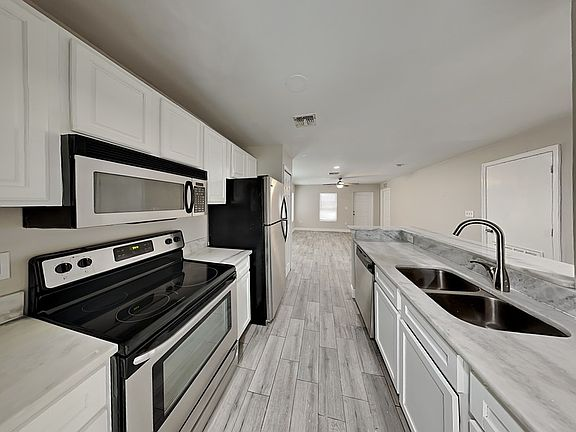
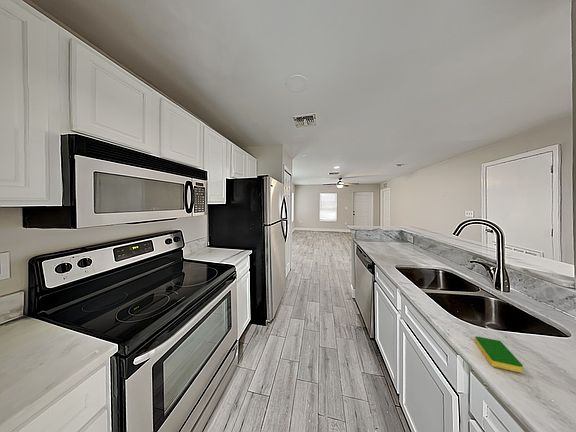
+ dish sponge [474,336,524,374]
